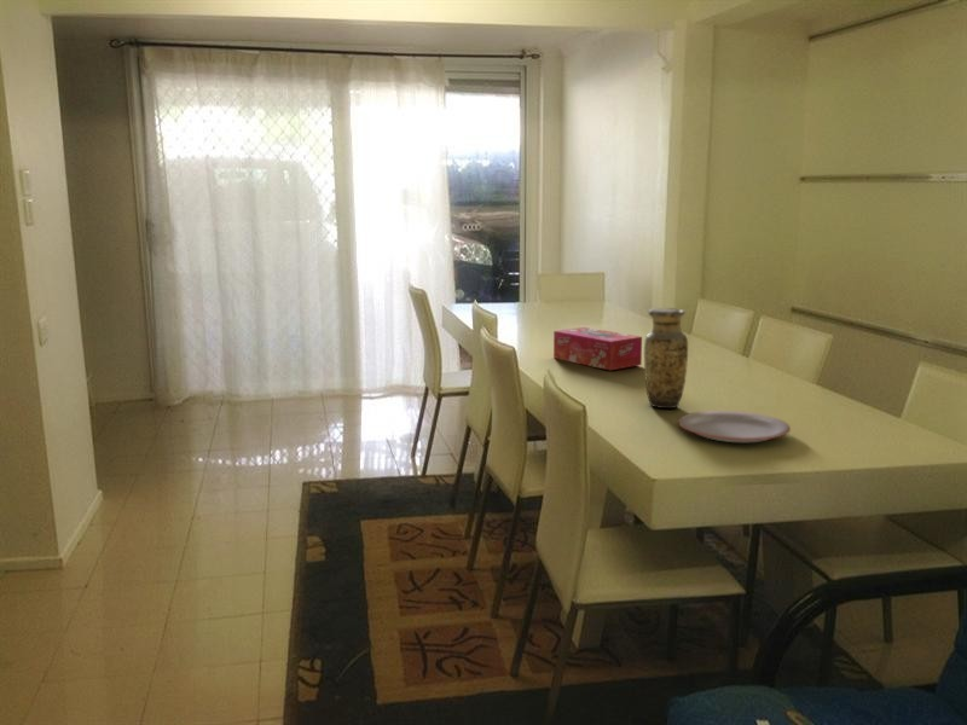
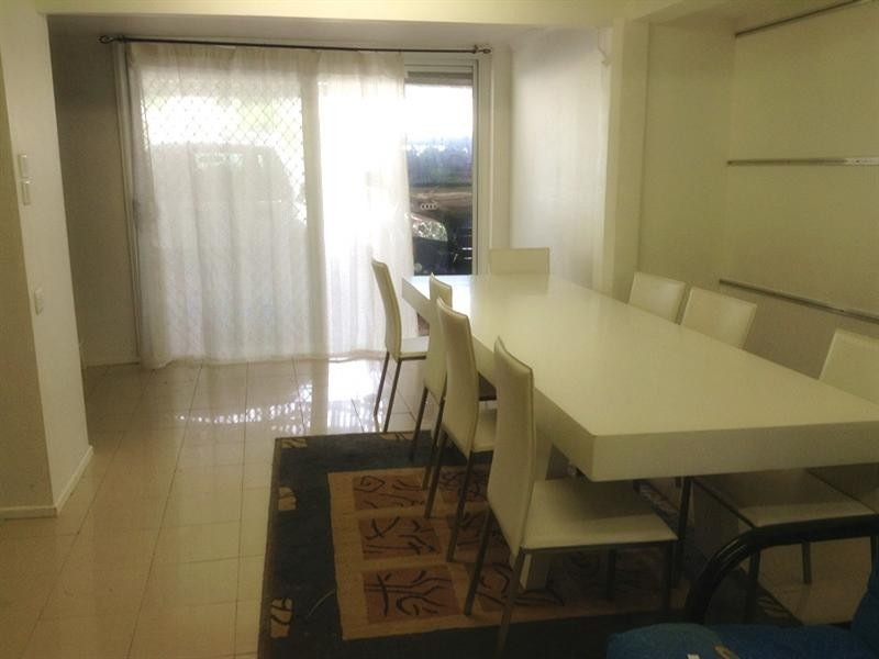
- tissue box [552,326,643,371]
- plate [677,410,792,443]
- vase [643,307,689,410]
